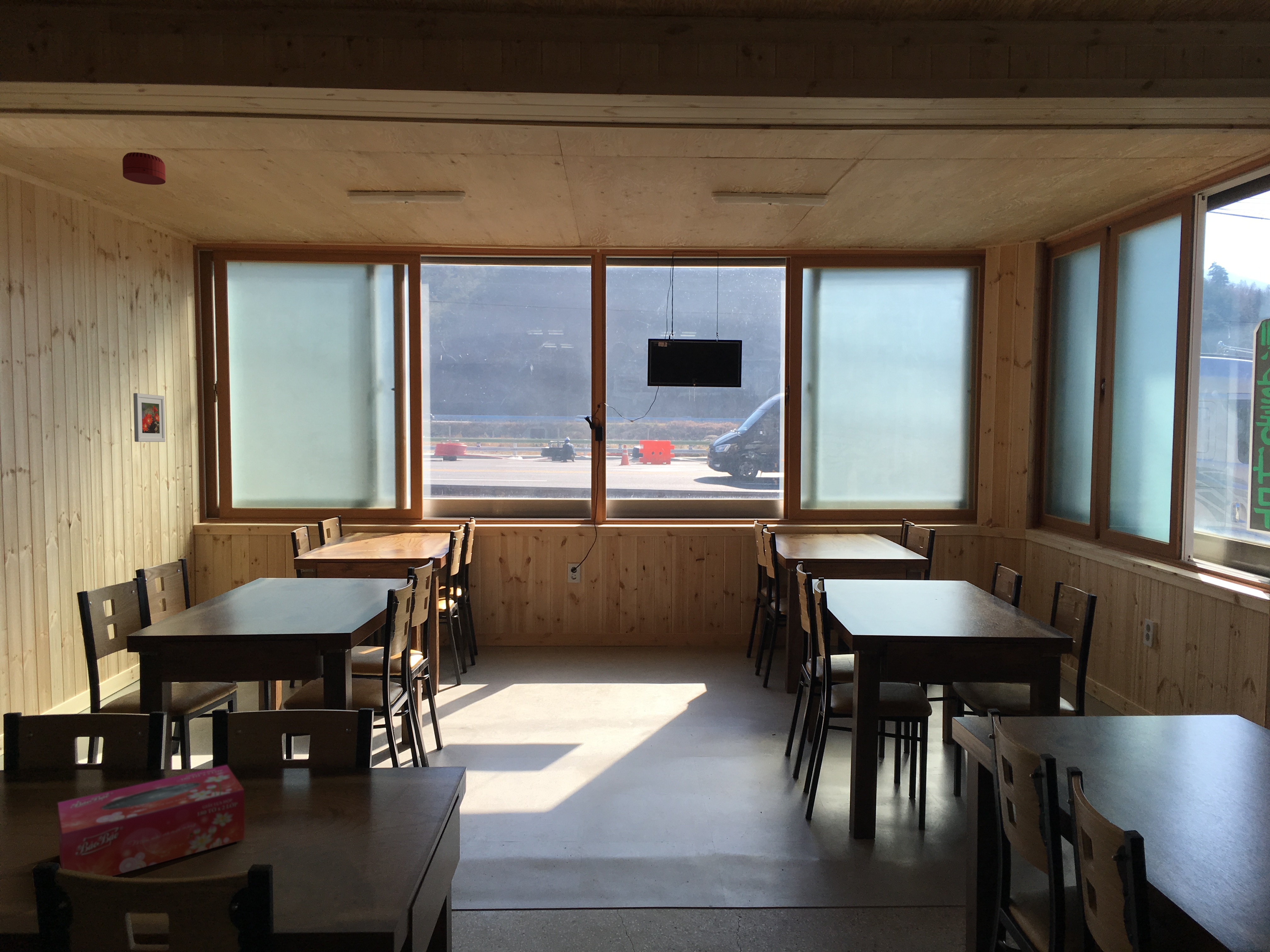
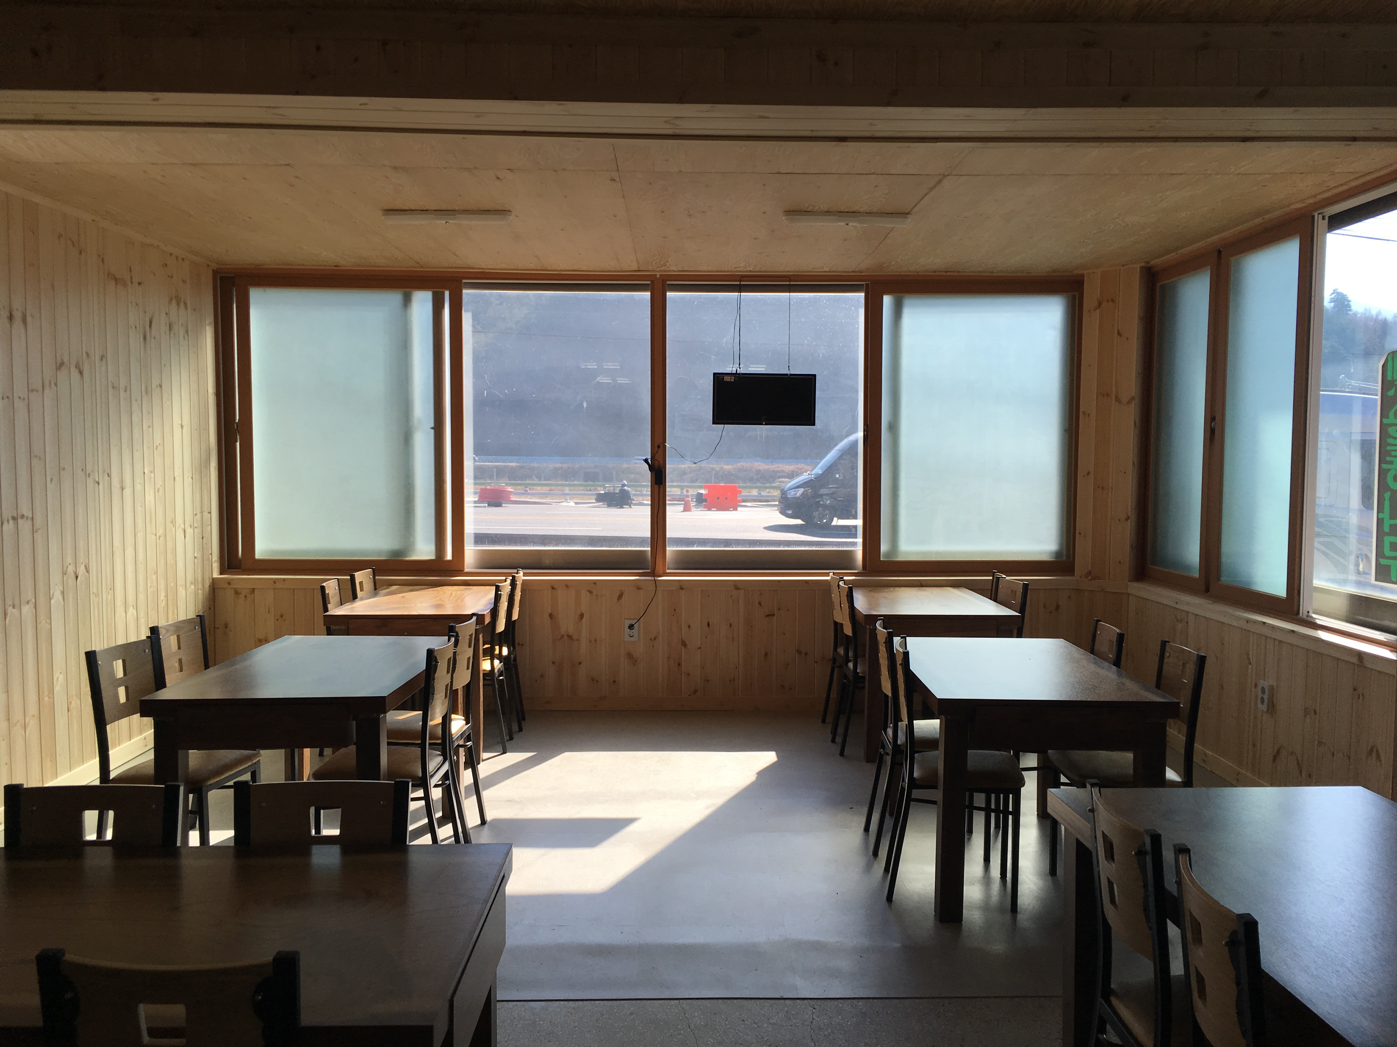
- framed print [133,393,166,442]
- tissue box [57,764,245,876]
- smoke detector [122,152,166,185]
